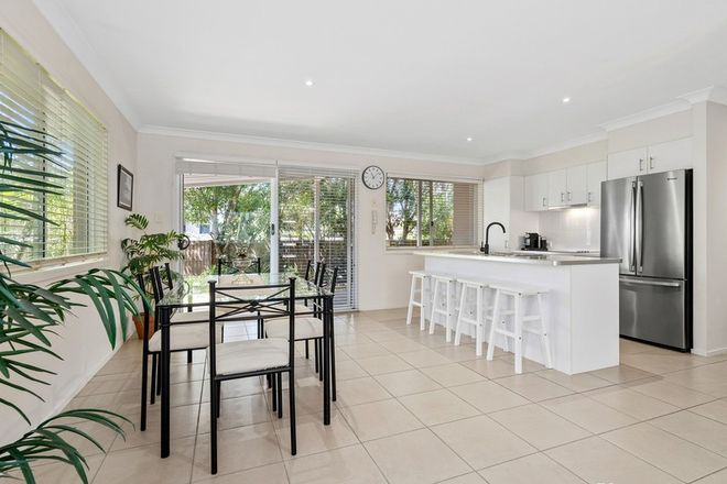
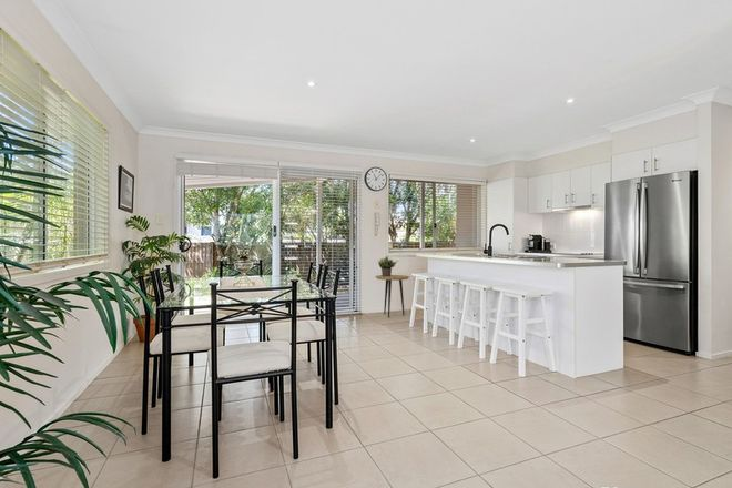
+ side table [375,274,410,318]
+ potted plant [377,255,399,276]
